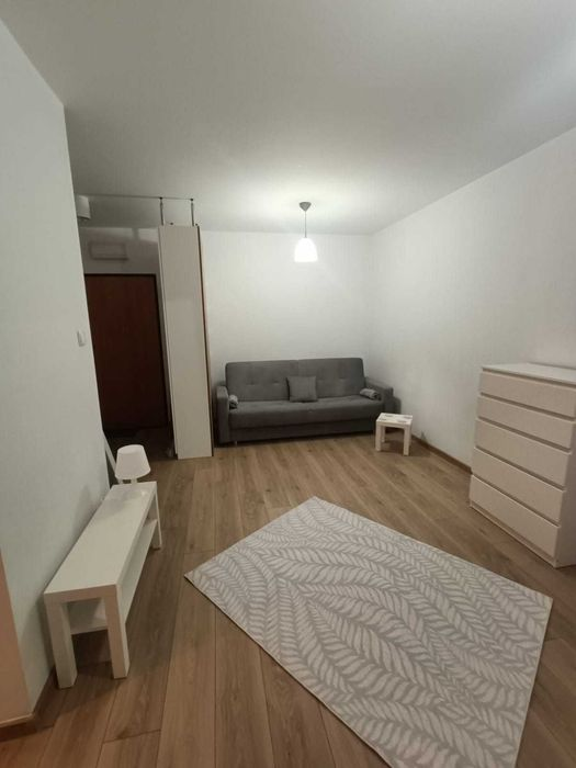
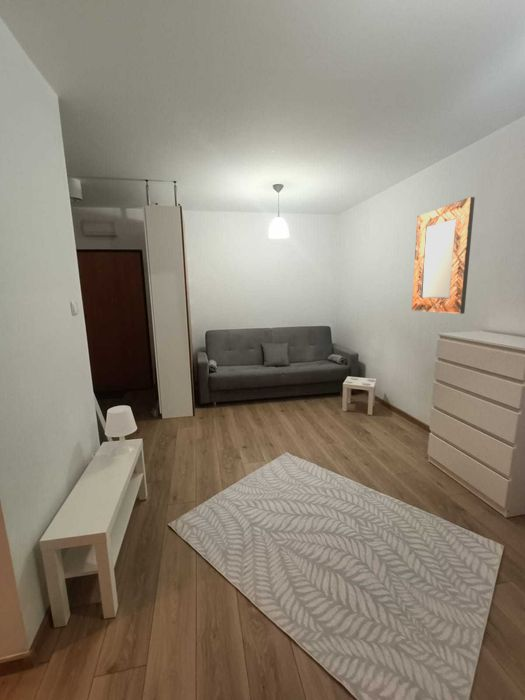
+ home mirror [411,196,476,315]
